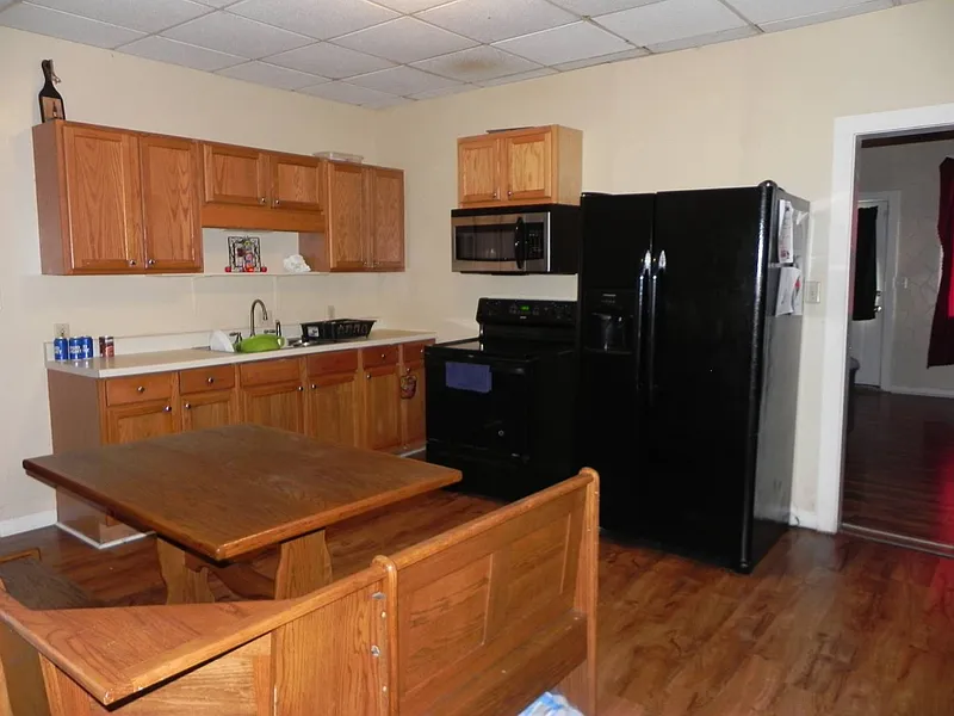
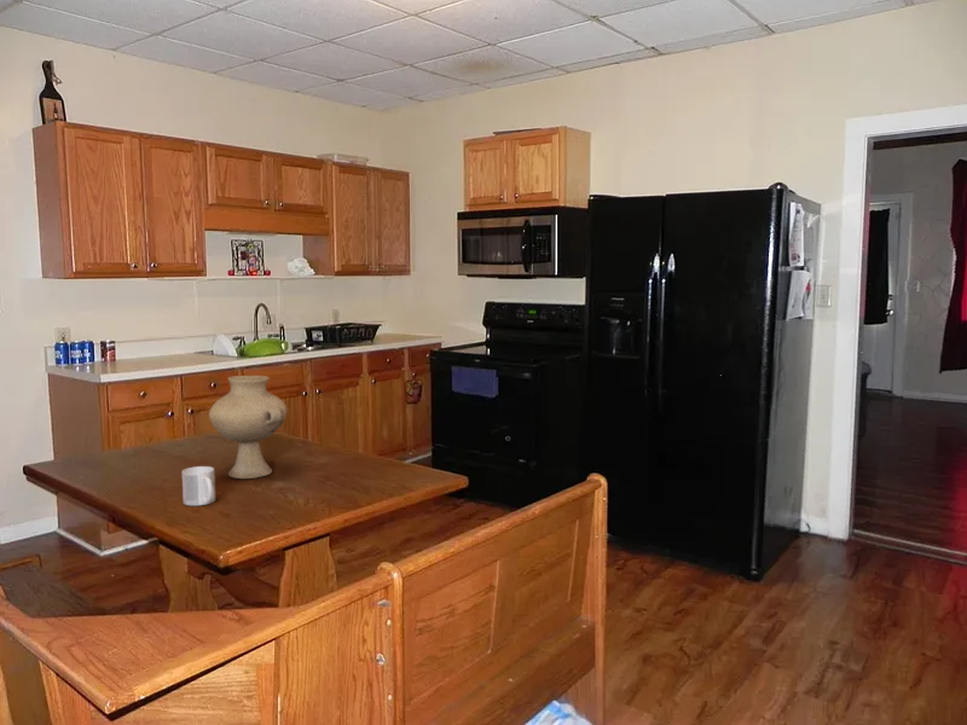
+ vase [208,375,289,480]
+ mug [181,465,216,506]
